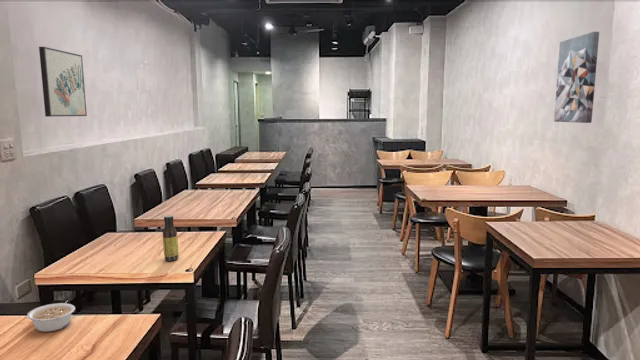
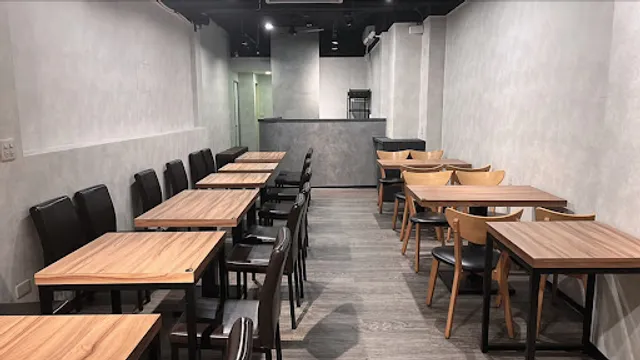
- sauce bottle [162,214,180,262]
- legume [26,302,76,333]
- wall art [553,31,600,124]
- wall art [38,46,88,118]
